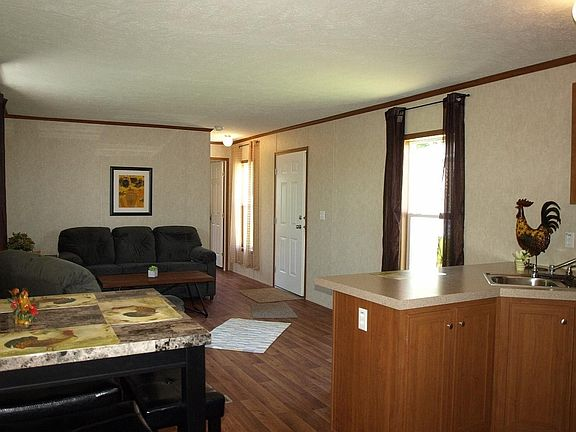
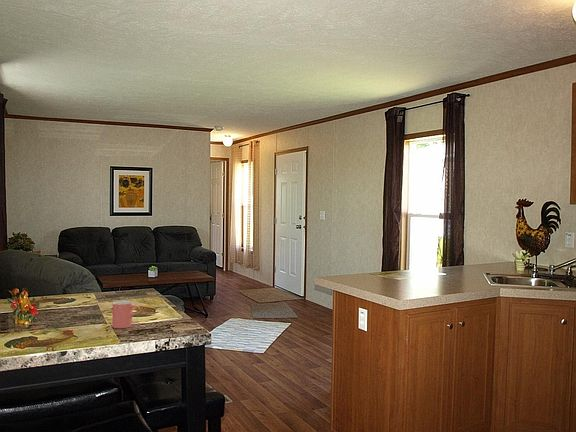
+ cup [111,300,141,329]
